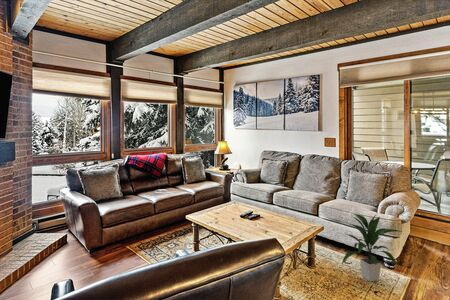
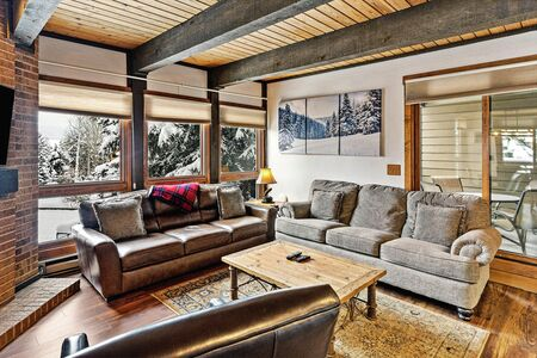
- indoor plant [340,212,402,282]
